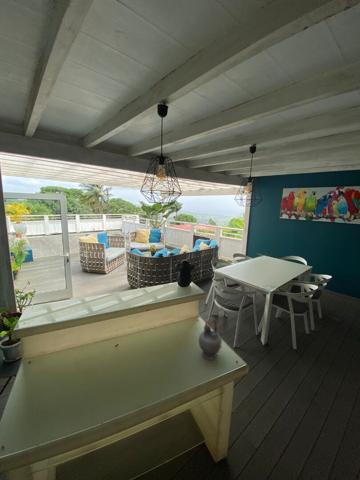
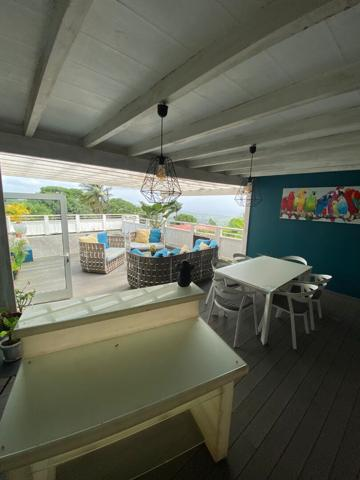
- teapot [198,317,225,361]
